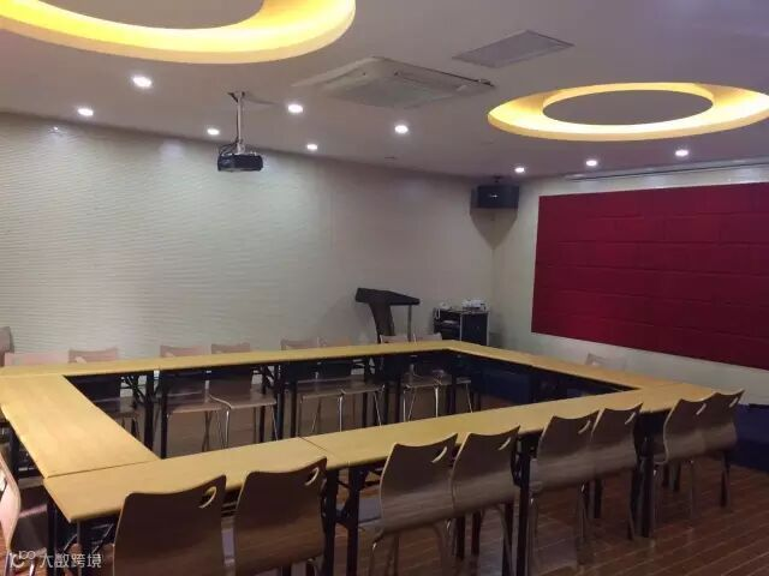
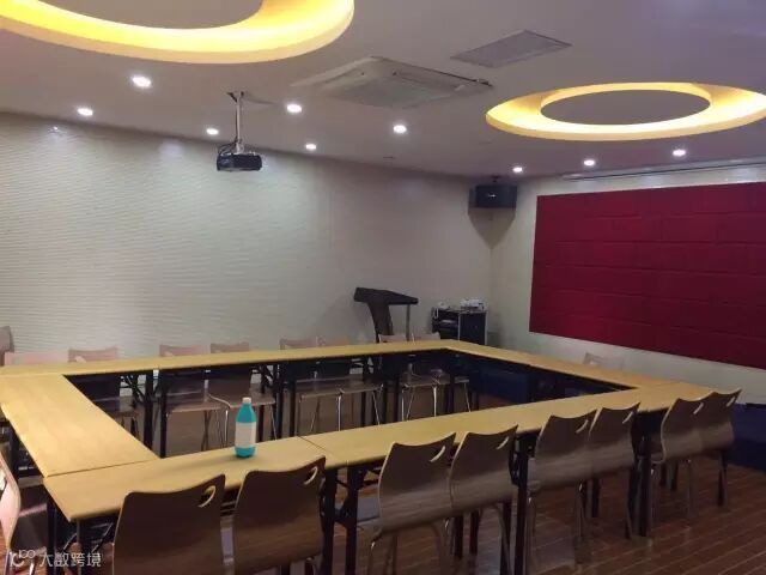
+ water bottle [233,397,257,458]
